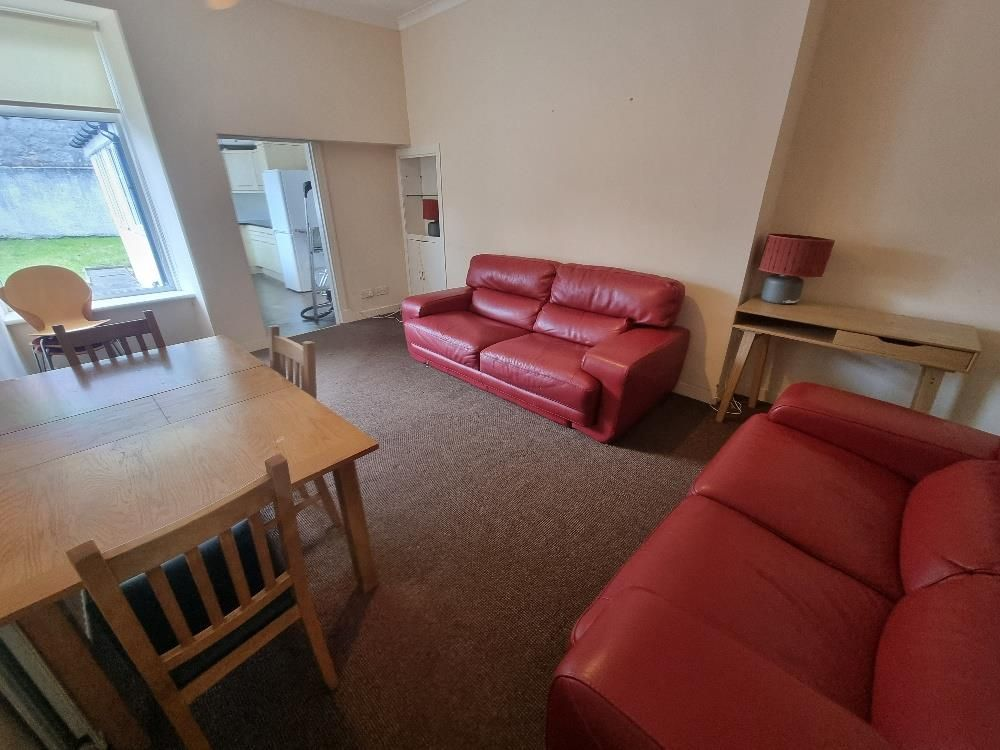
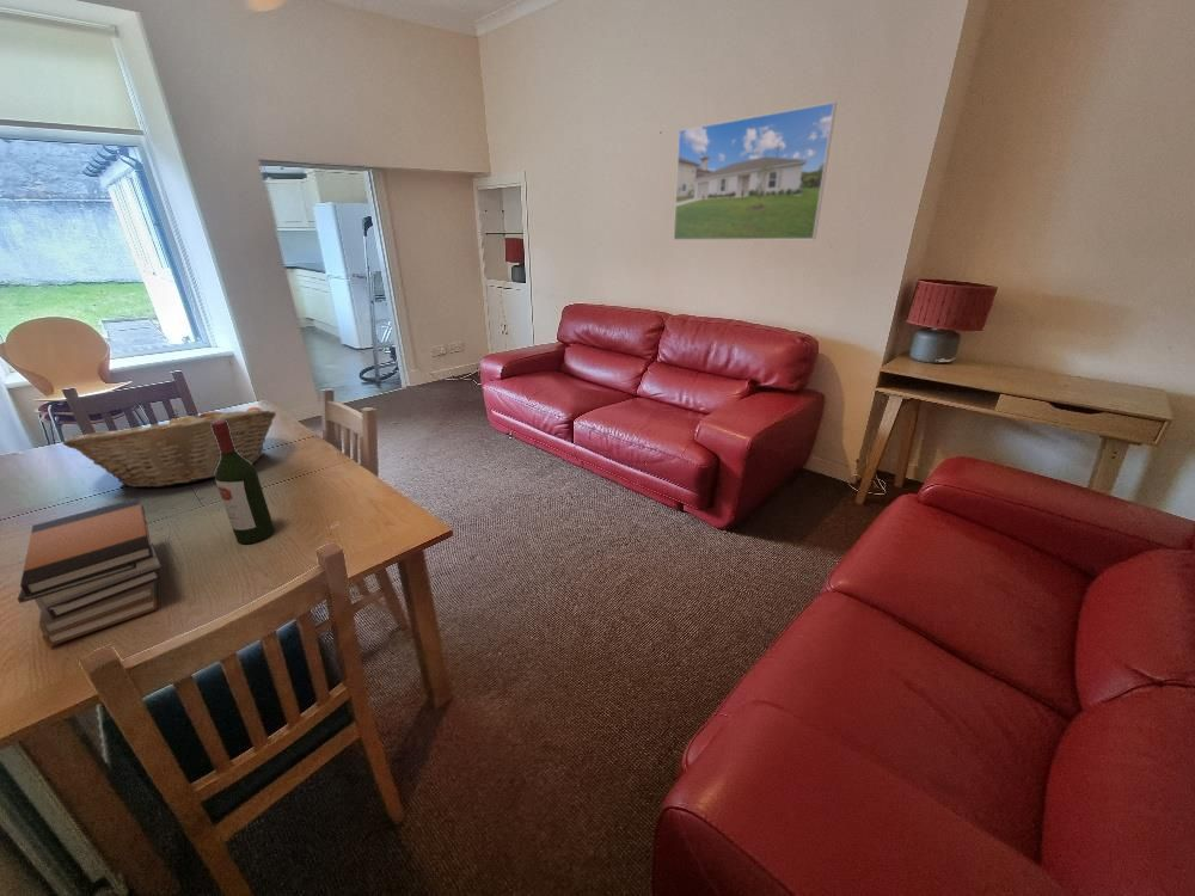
+ wine bottle [212,421,275,545]
+ book stack [17,497,163,649]
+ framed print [673,100,838,241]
+ fruit basket [61,406,277,489]
